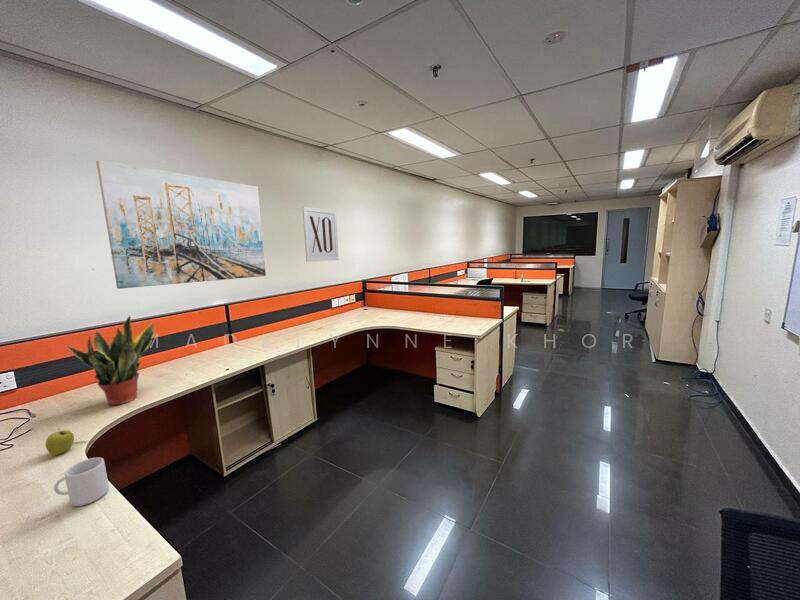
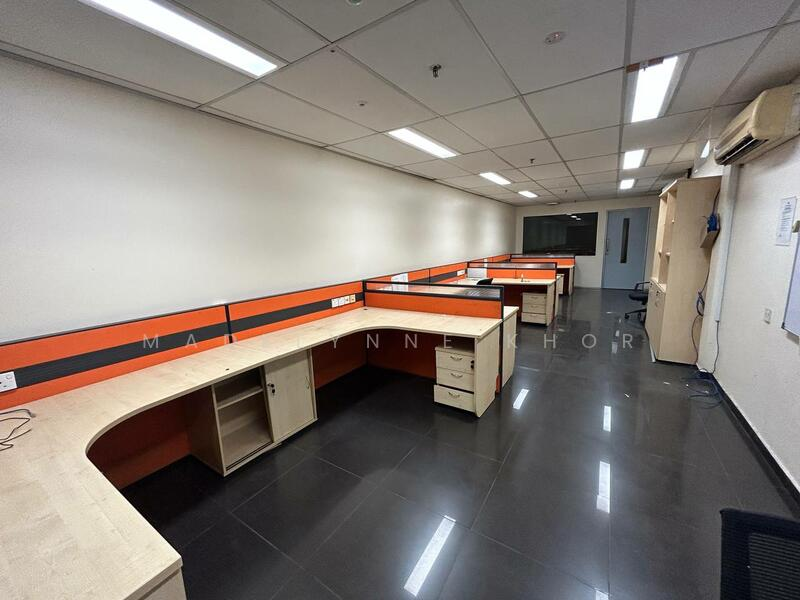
- mug [53,457,110,507]
- wall art [95,159,267,290]
- wall art [301,206,340,263]
- apple [45,427,75,456]
- potted plant [64,314,155,406]
